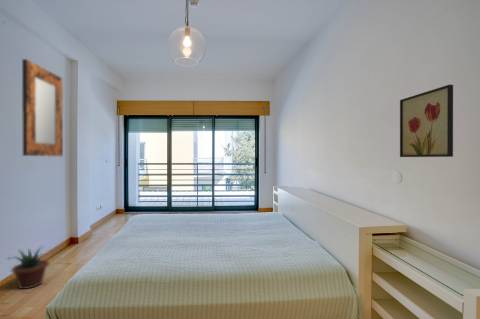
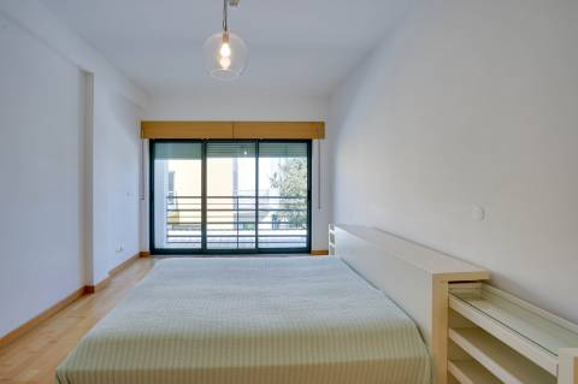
- home mirror [21,58,64,157]
- potted plant [6,245,50,290]
- wall art [399,84,454,158]
